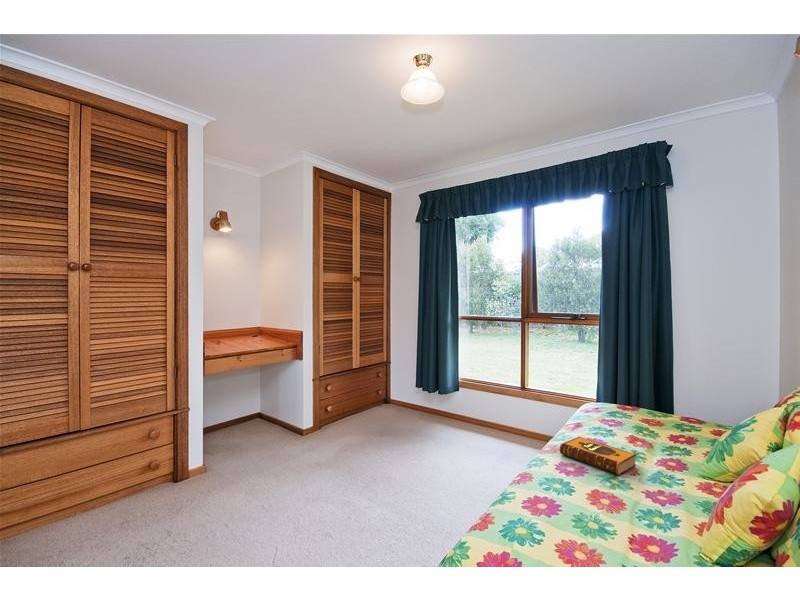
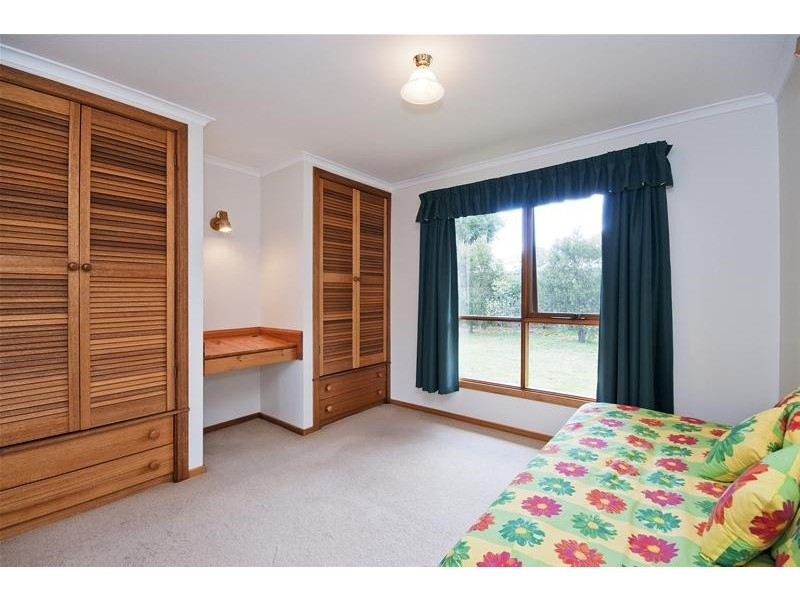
- hardback book [559,436,637,476]
